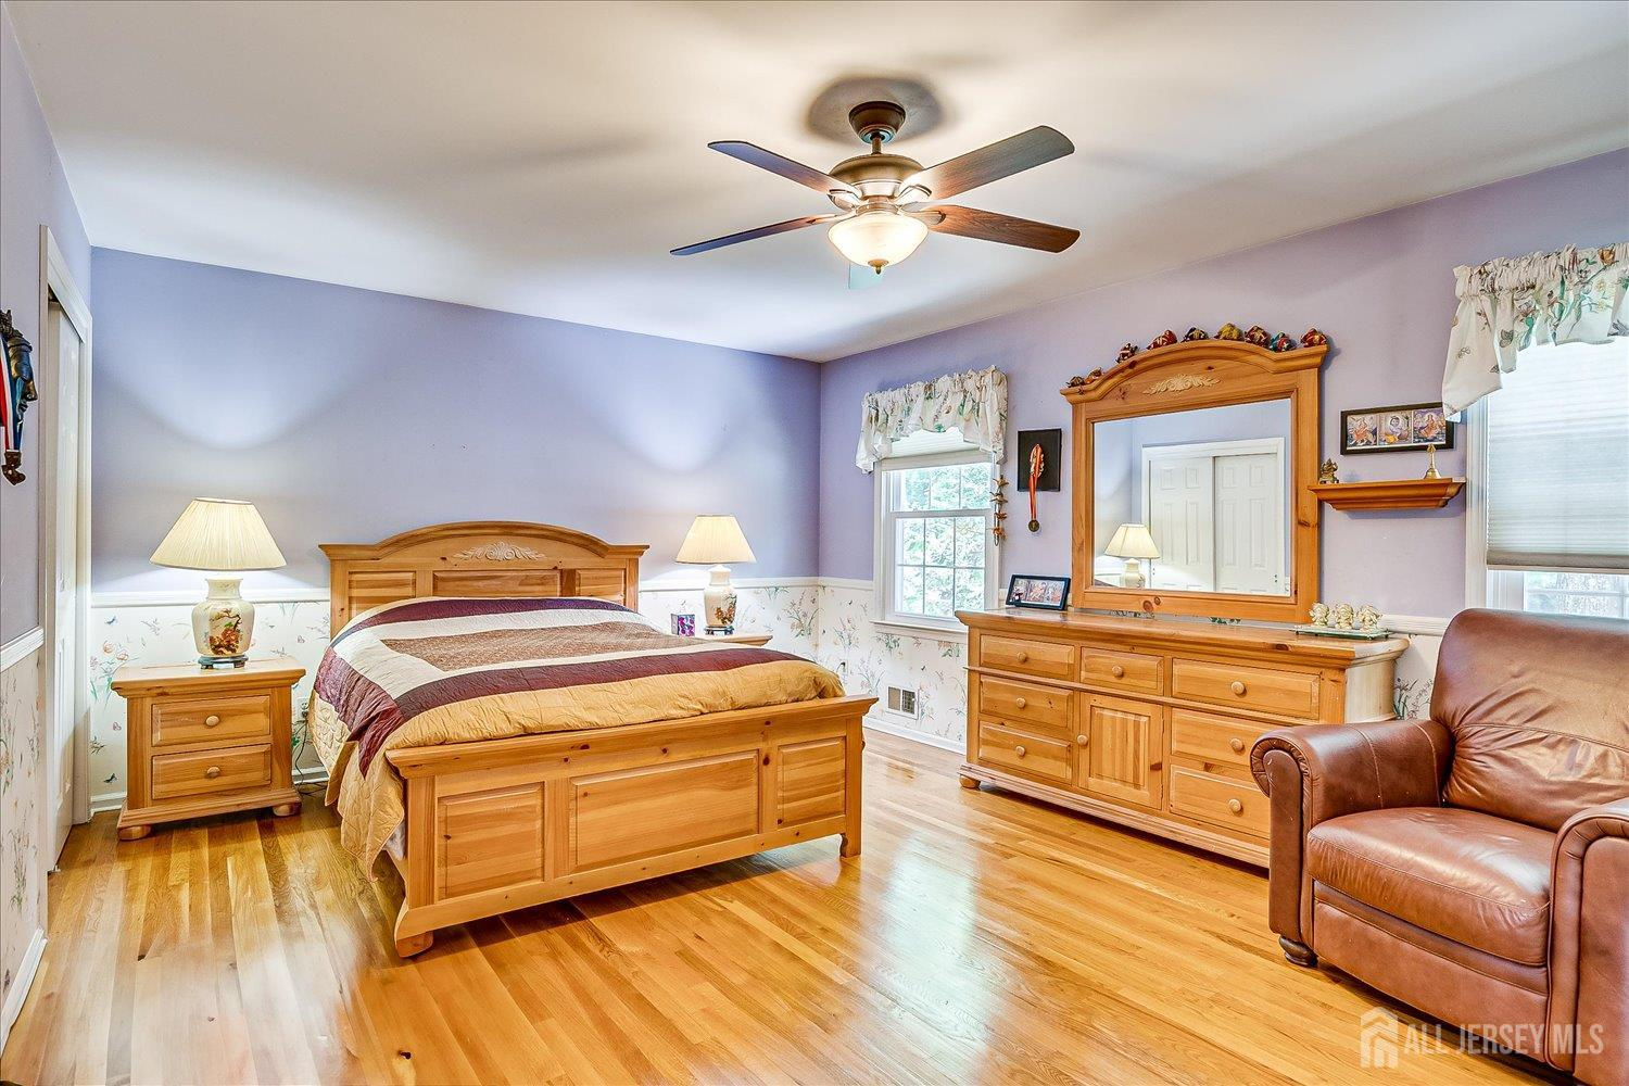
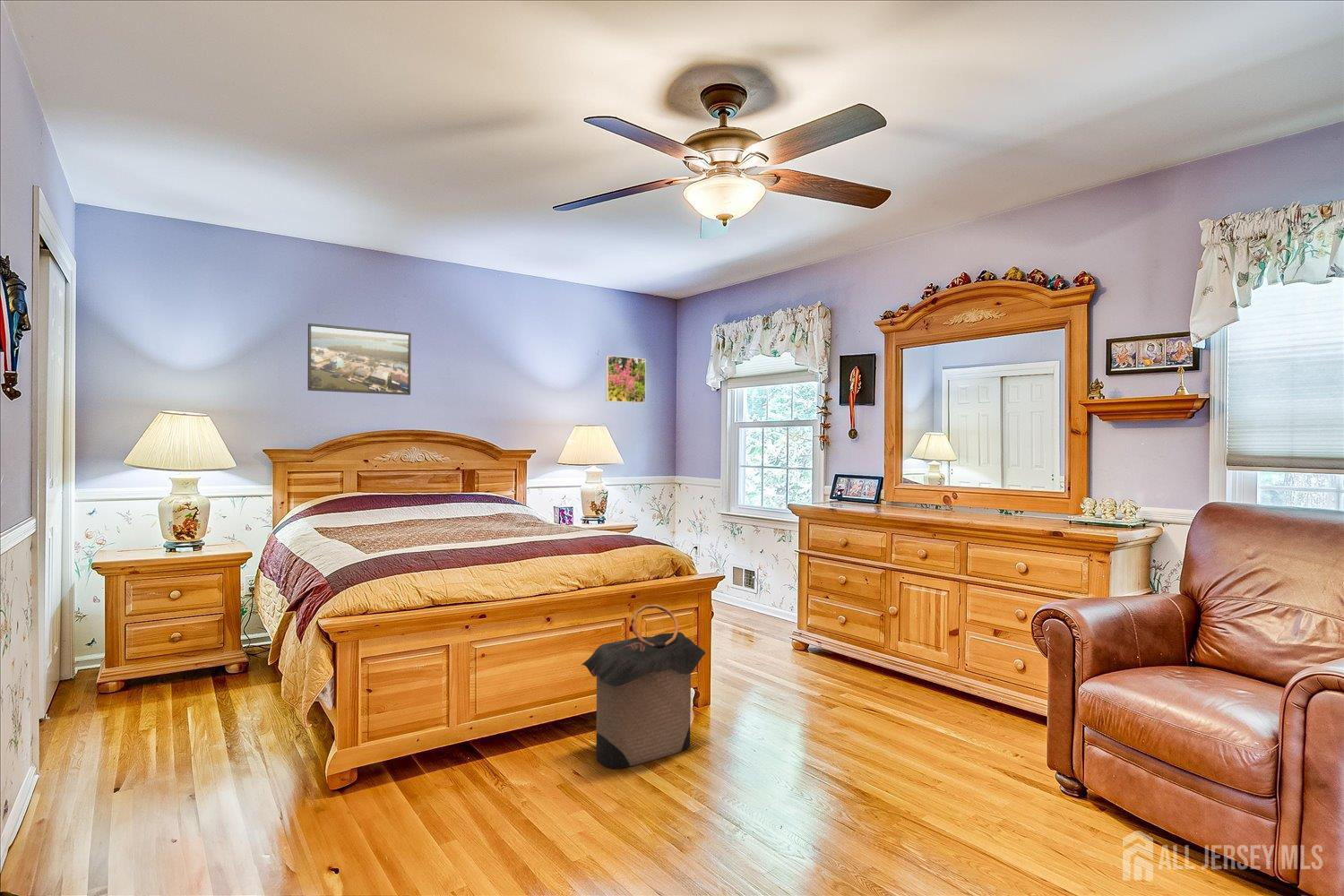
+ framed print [605,355,647,404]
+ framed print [306,323,412,396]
+ laundry hamper [580,604,706,770]
